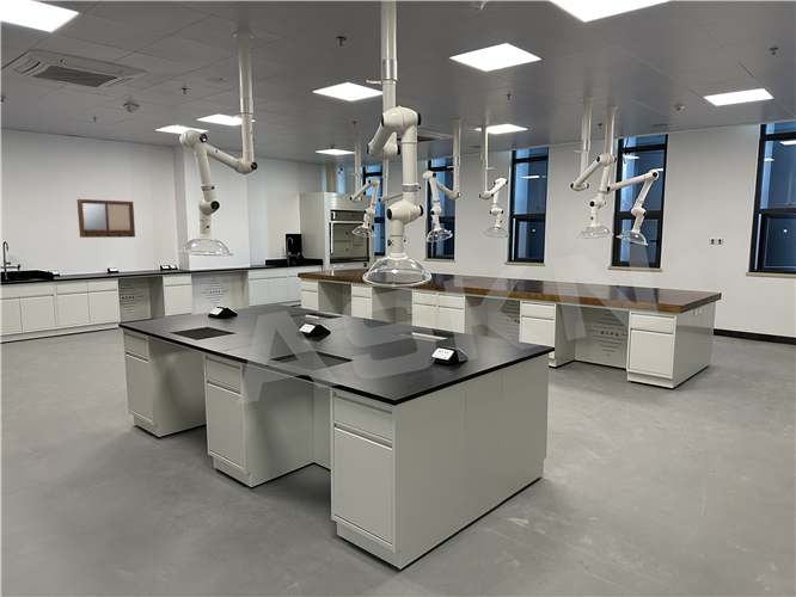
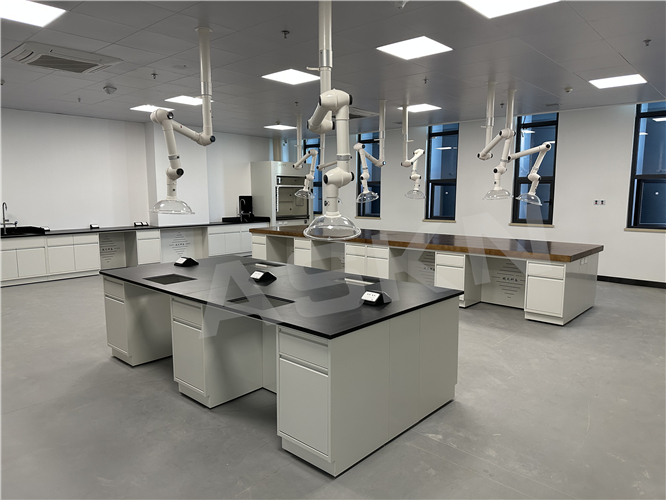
- writing board [76,198,136,239]
